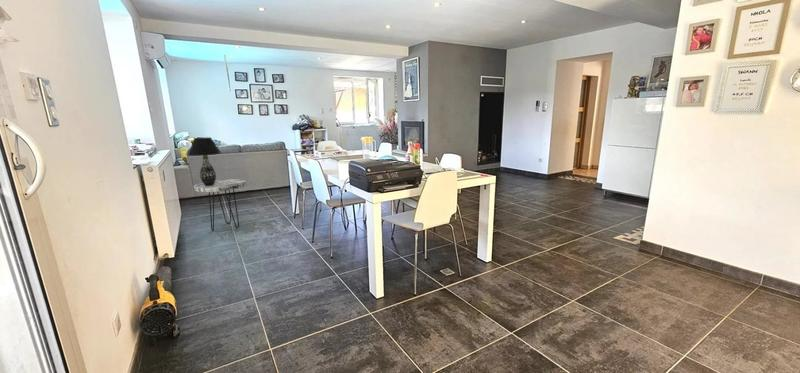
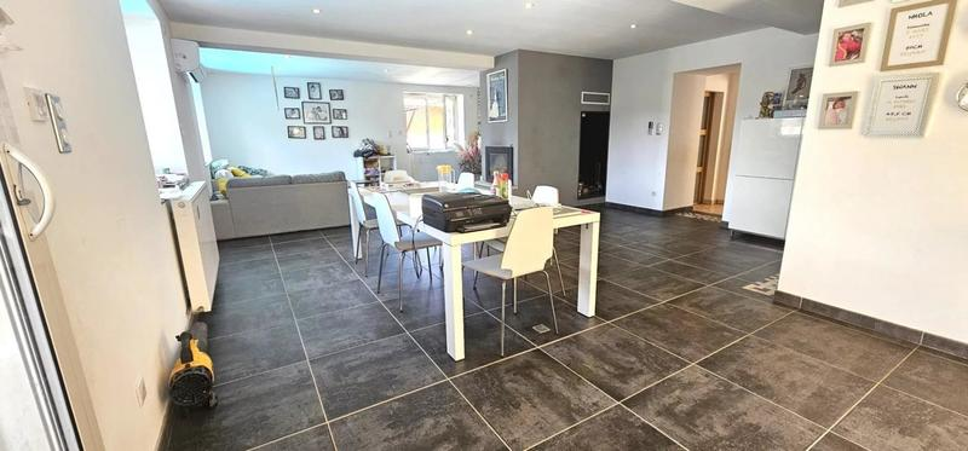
- table lamp [187,136,222,186]
- side table [193,178,247,232]
